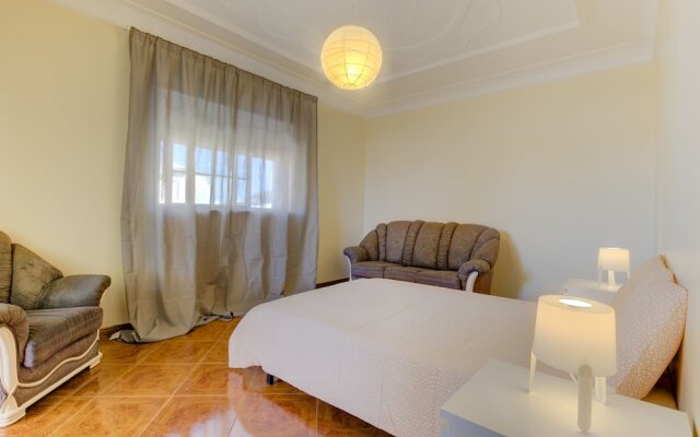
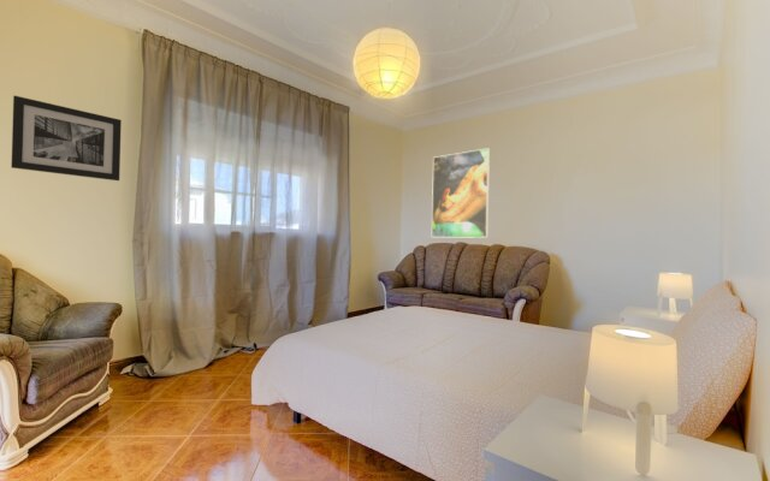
+ wall art [10,95,123,182]
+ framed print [431,147,491,239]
